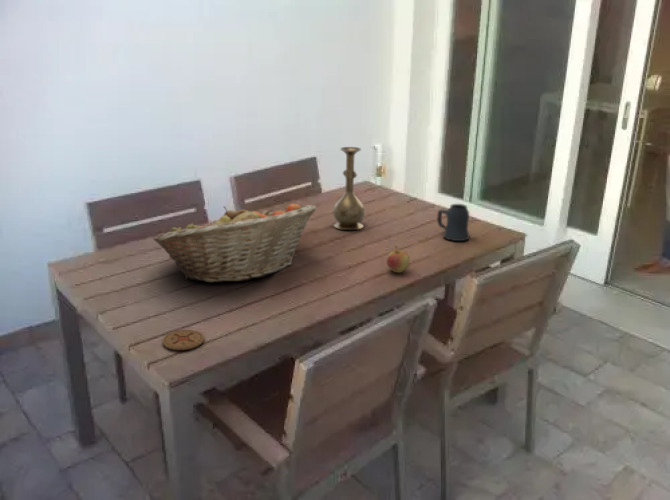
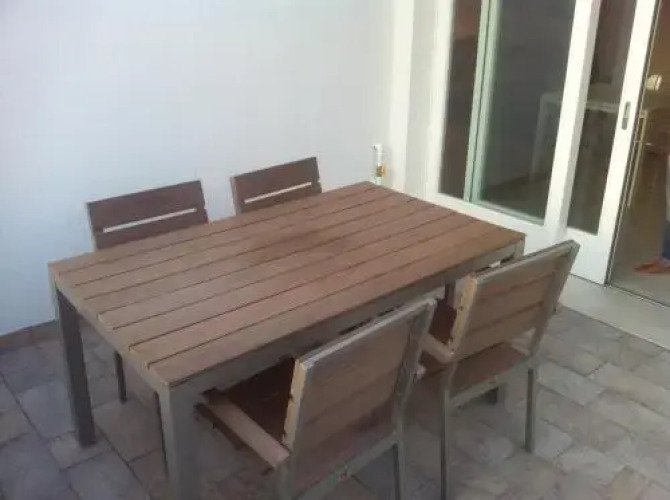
- vase [332,146,366,231]
- mug [436,203,470,242]
- coaster [162,329,205,351]
- apple [386,245,411,274]
- fruit basket [153,203,317,283]
